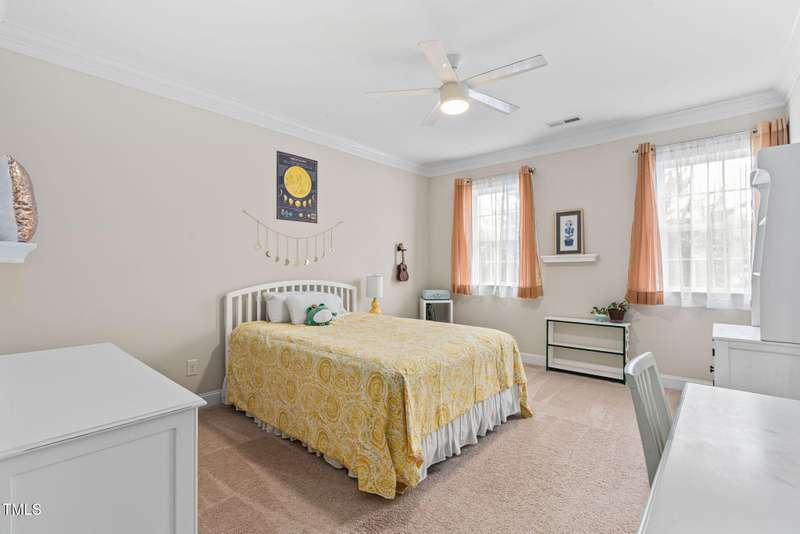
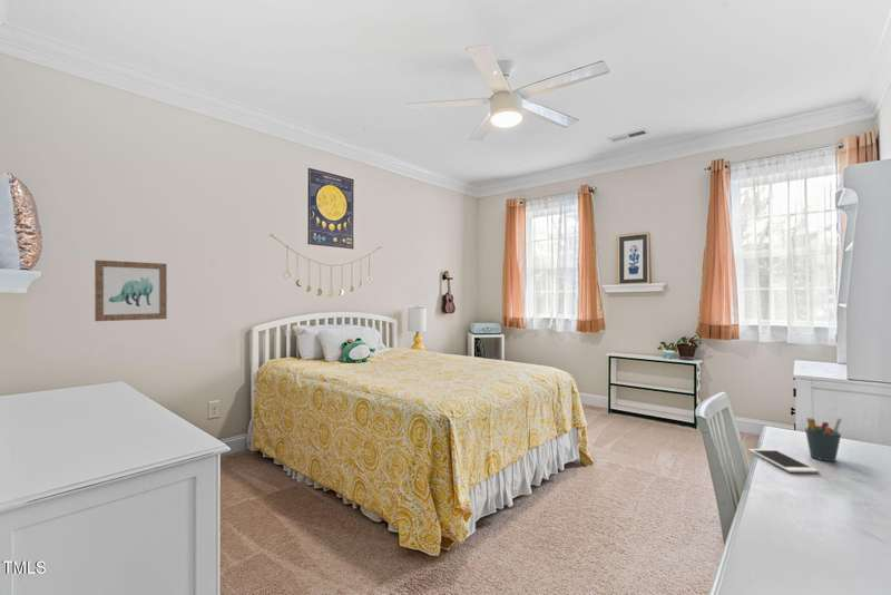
+ pen holder [804,417,843,462]
+ wall art [94,259,168,322]
+ cell phone [747,448,820,474]
